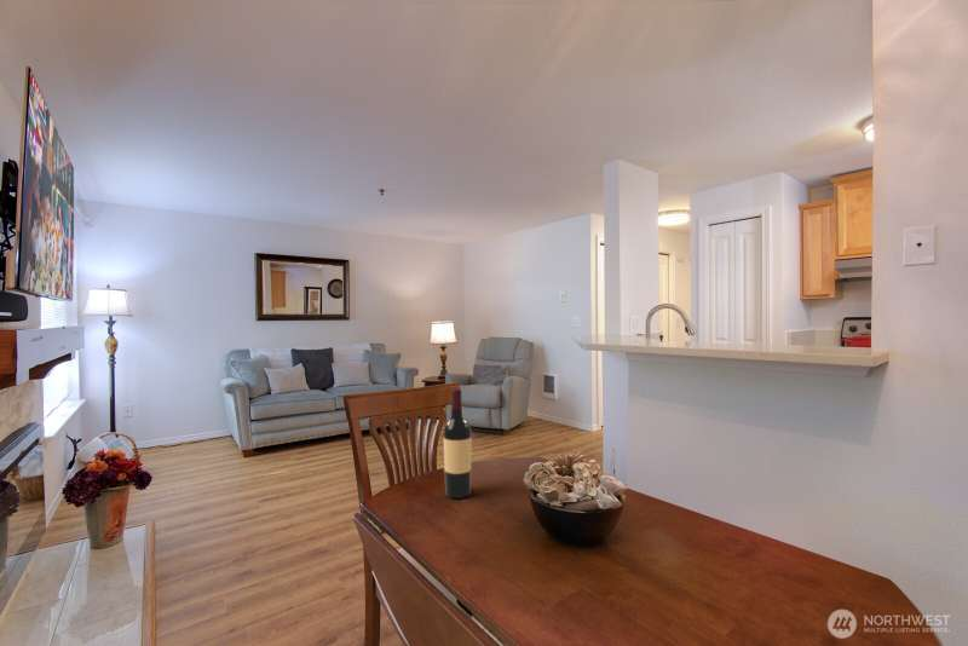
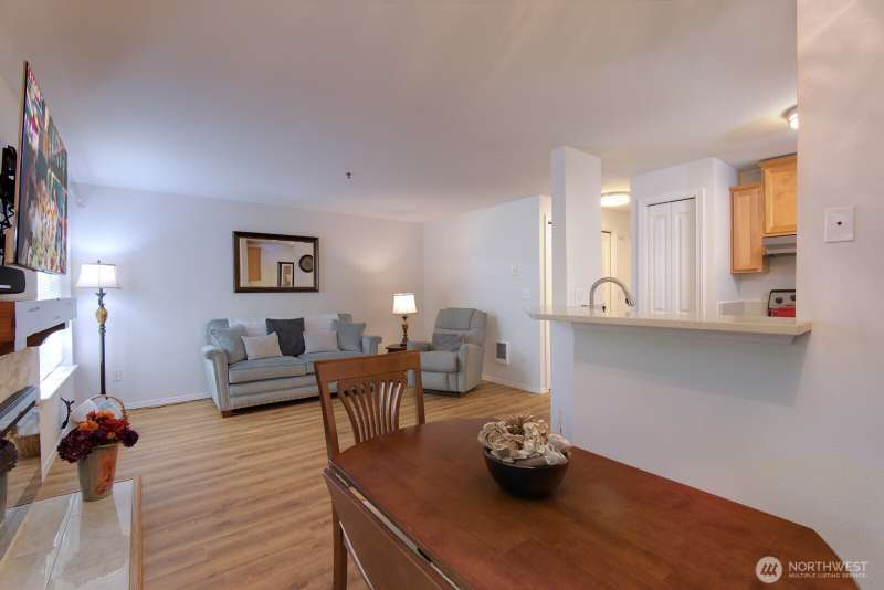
- wine bottle [442,387,473,500]
